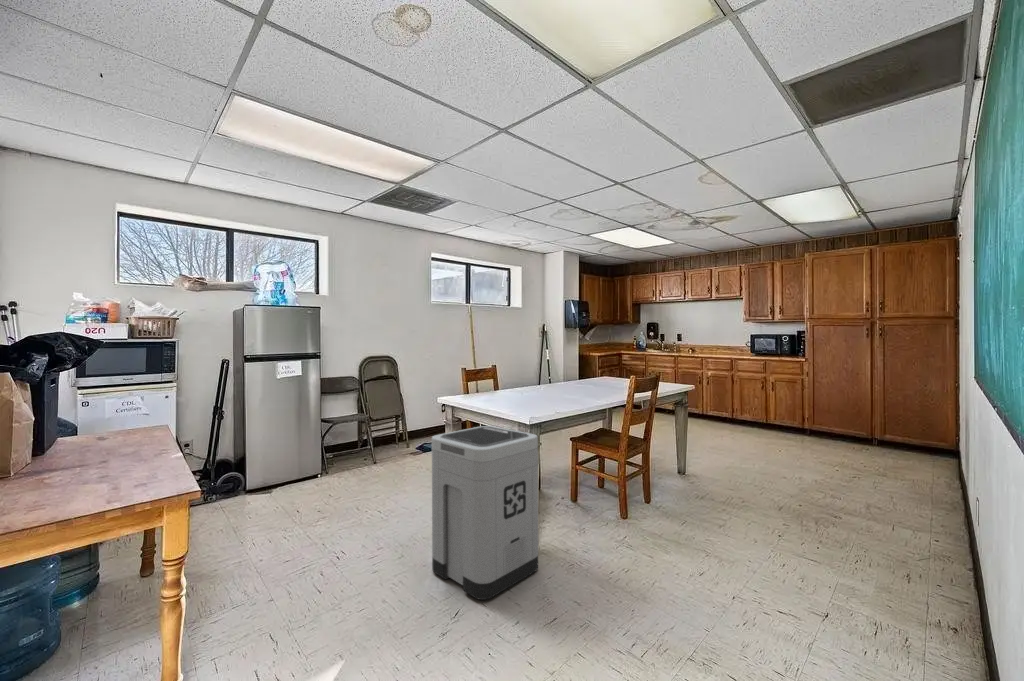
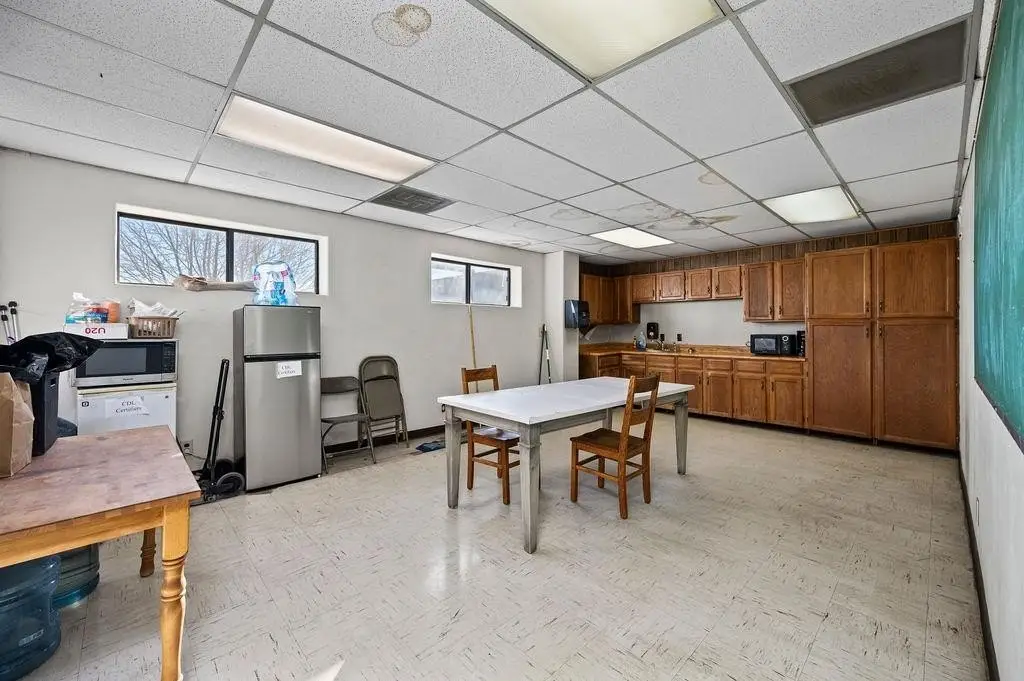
- trash can [431,425,539,601]
